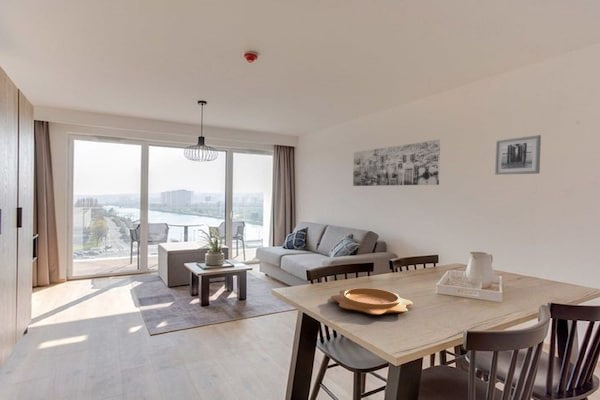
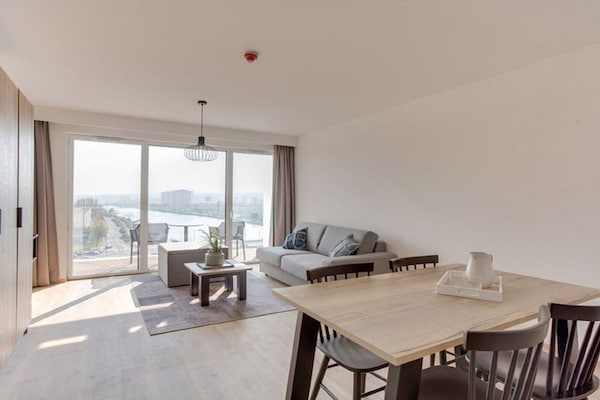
- wall art [494,134,542,176]
- decorative bowl [330,287,414,316]
- wall art [352,139,441,187]
